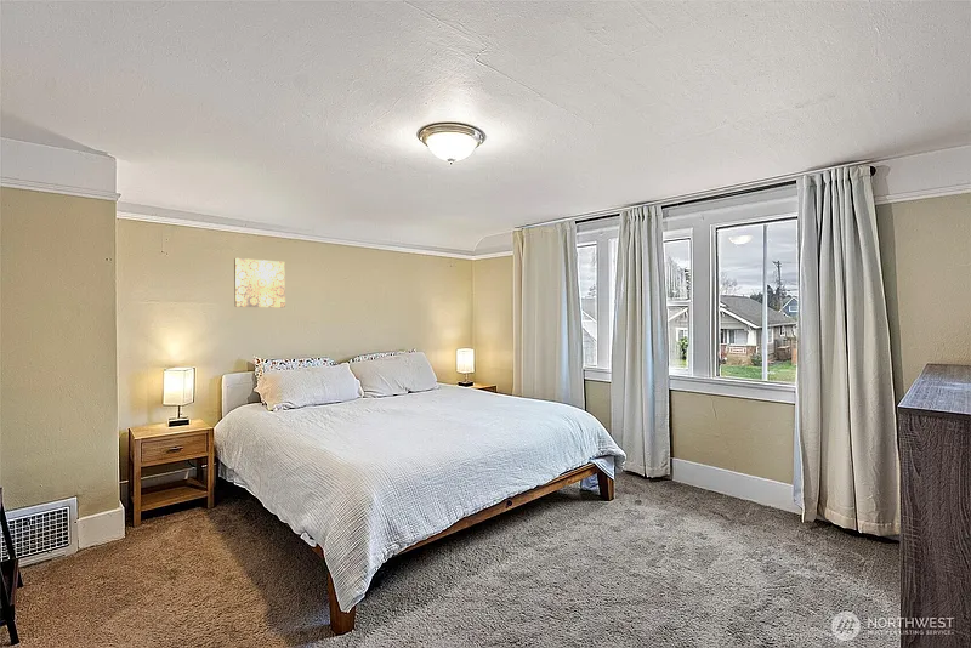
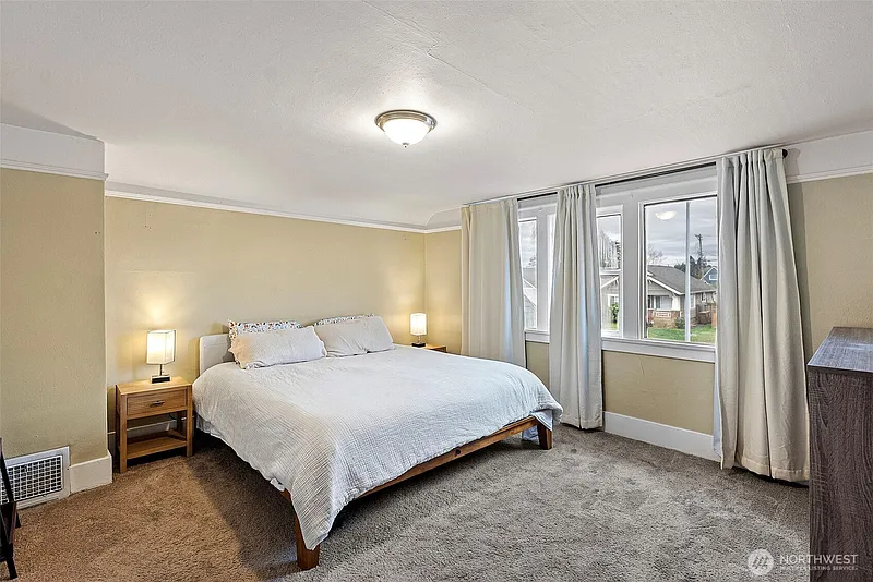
- wall art [233,257,286,308]
